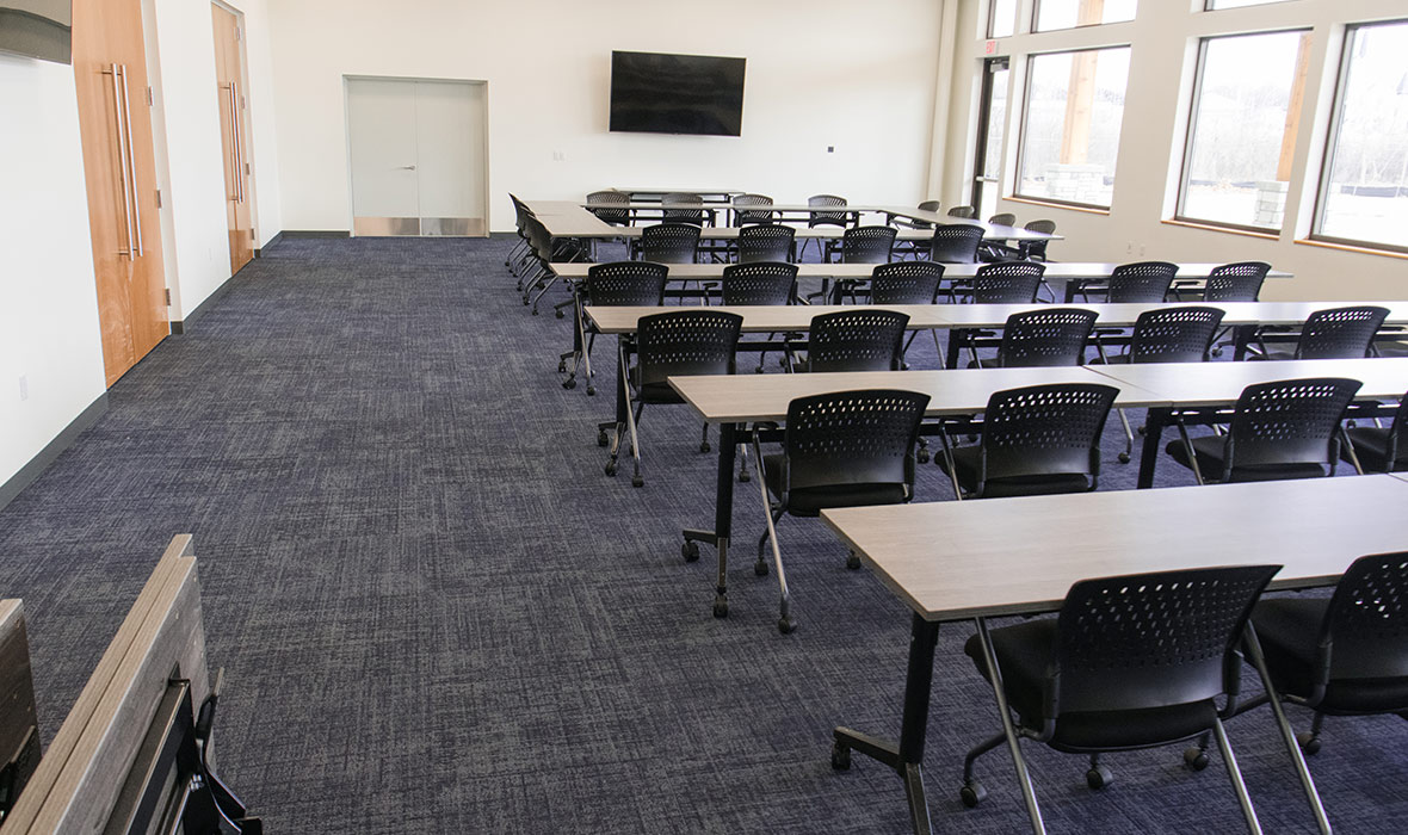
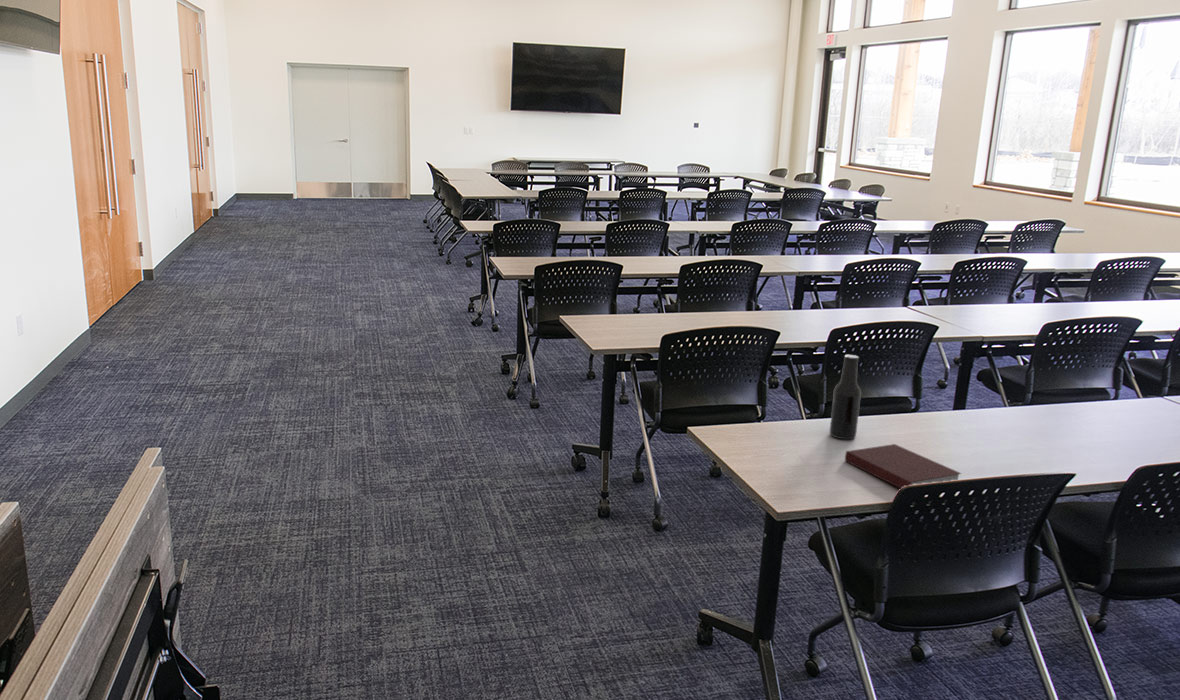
+ notebook [844,443,962,490]
+ beer bottle [829,354,862,440]
